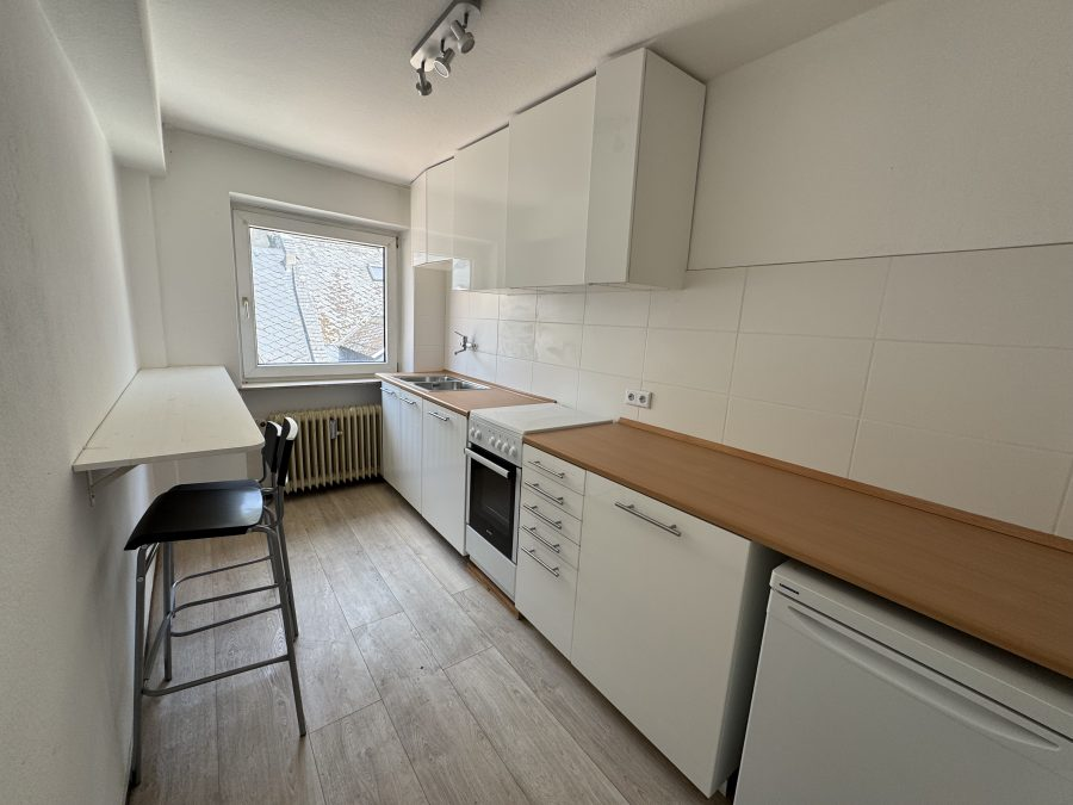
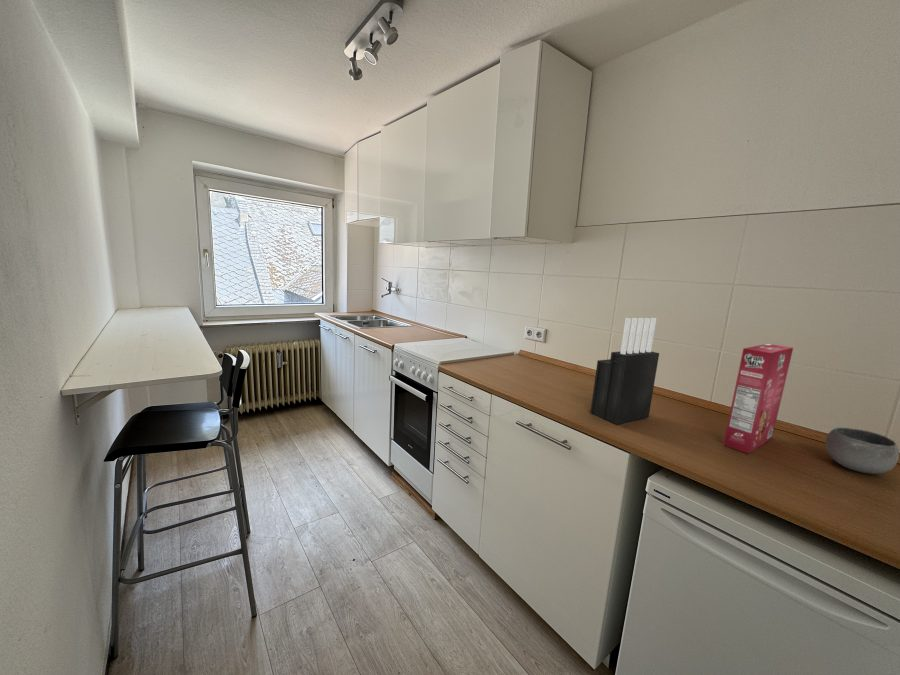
+ bowl [824,427,900,475]
+ cereal box [722,343,794,455]
+ knife block [589,317,660,425]
